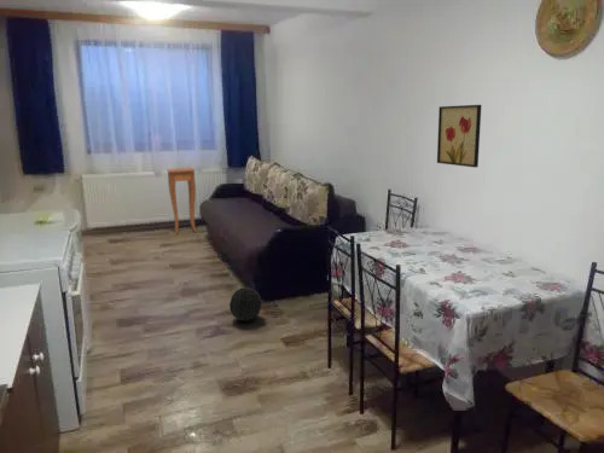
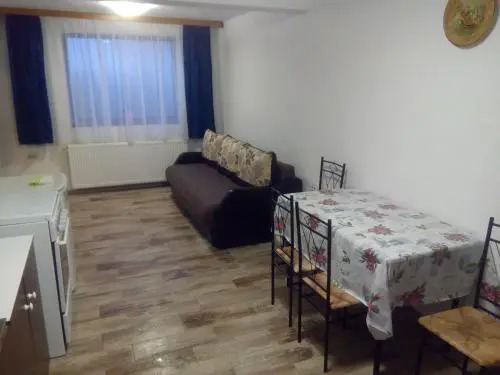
- side table [165,167,197,236]
- wall art [436,104,482,168]
- ball [228,286,262,323]
